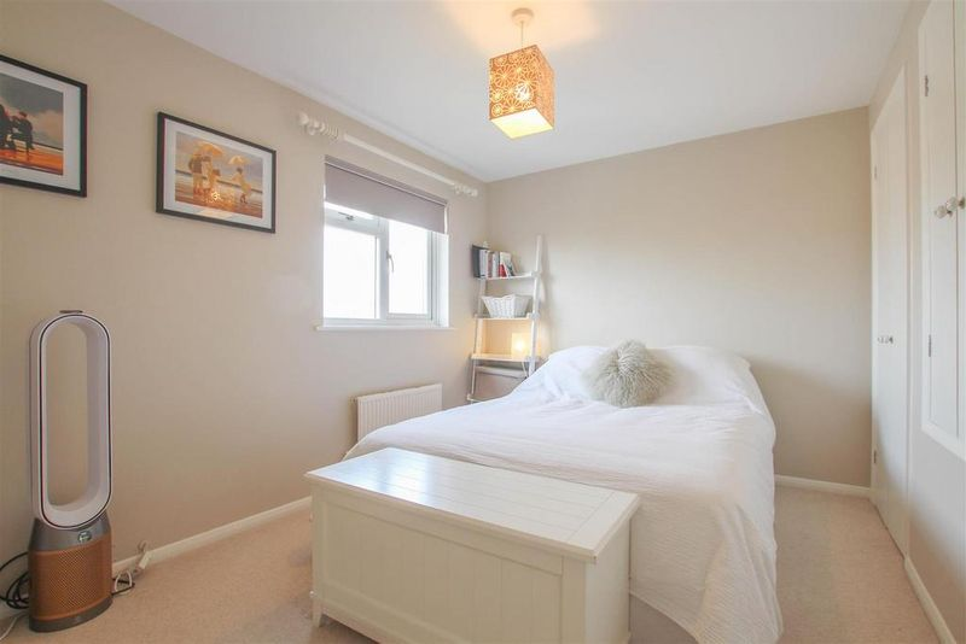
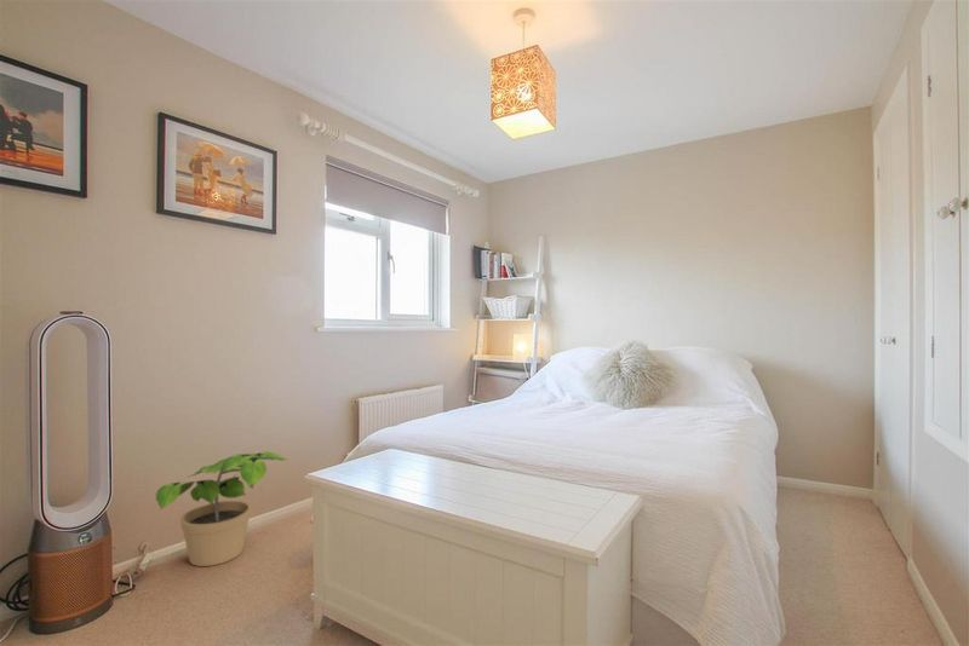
+ potted plant [155,450,288,567]
